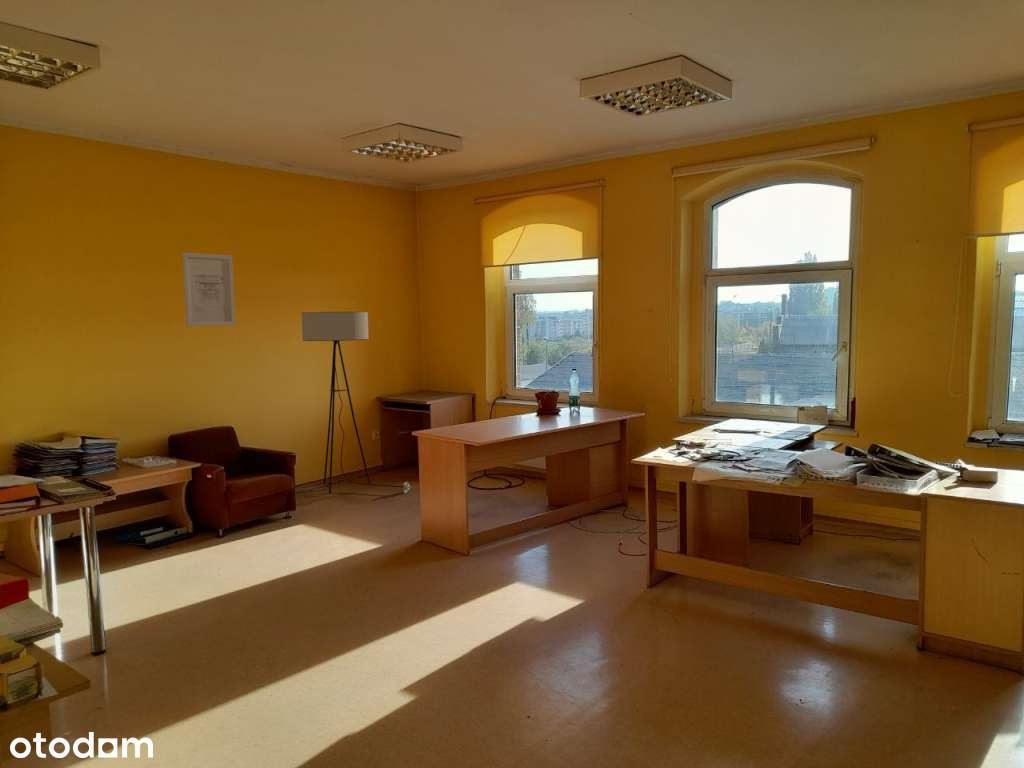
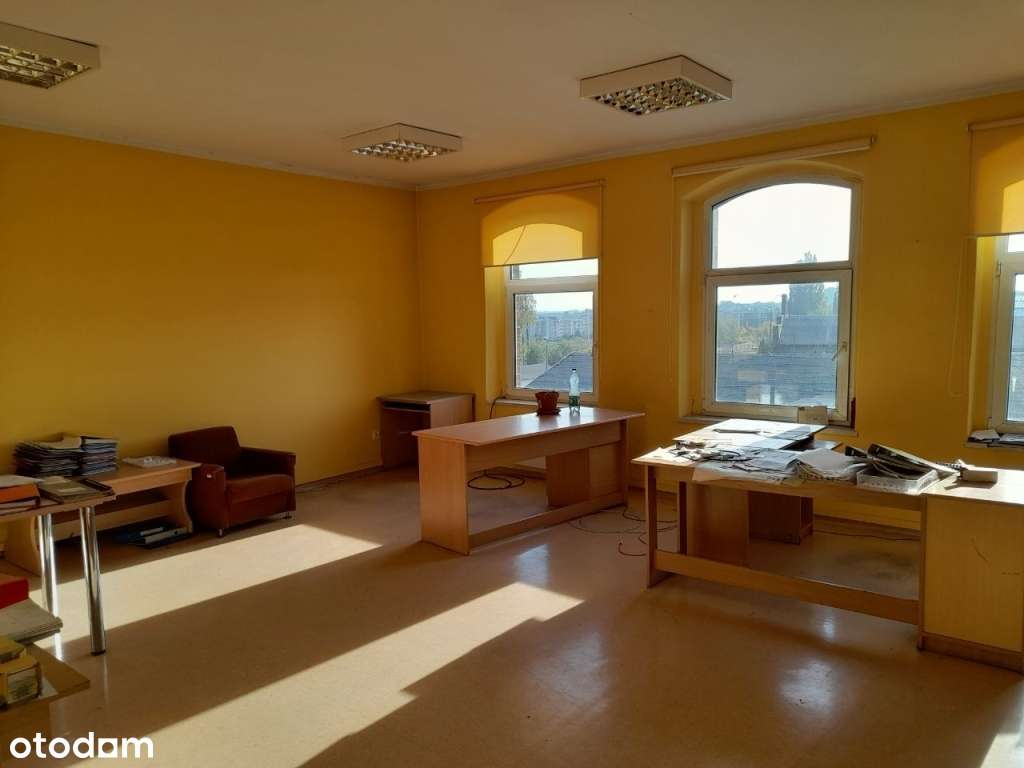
- floor lamp [300,311,412,495]
- wall art [182,251,236,327]
